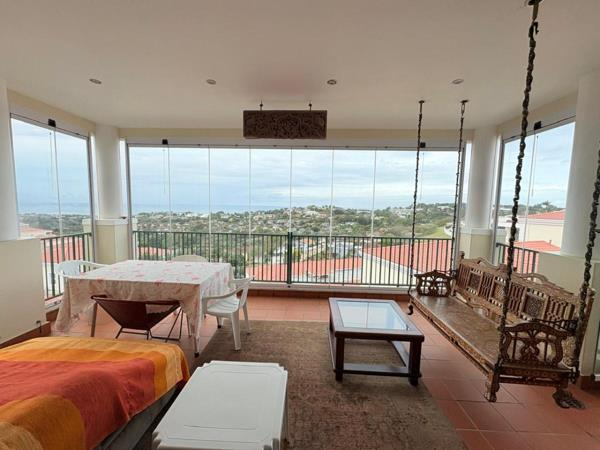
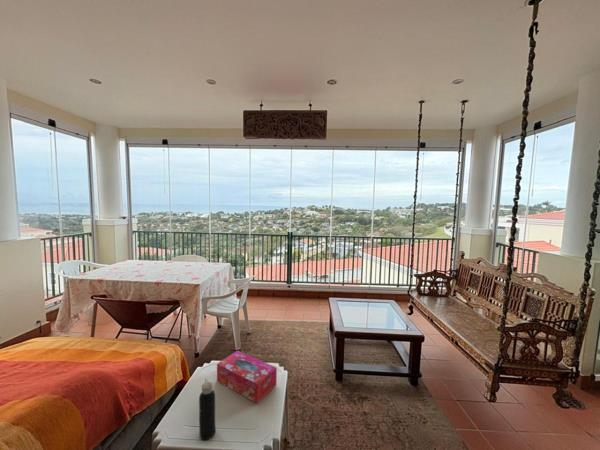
+ water bottle [198,378,216,441]
+ tissue box [216,350,278,404]
